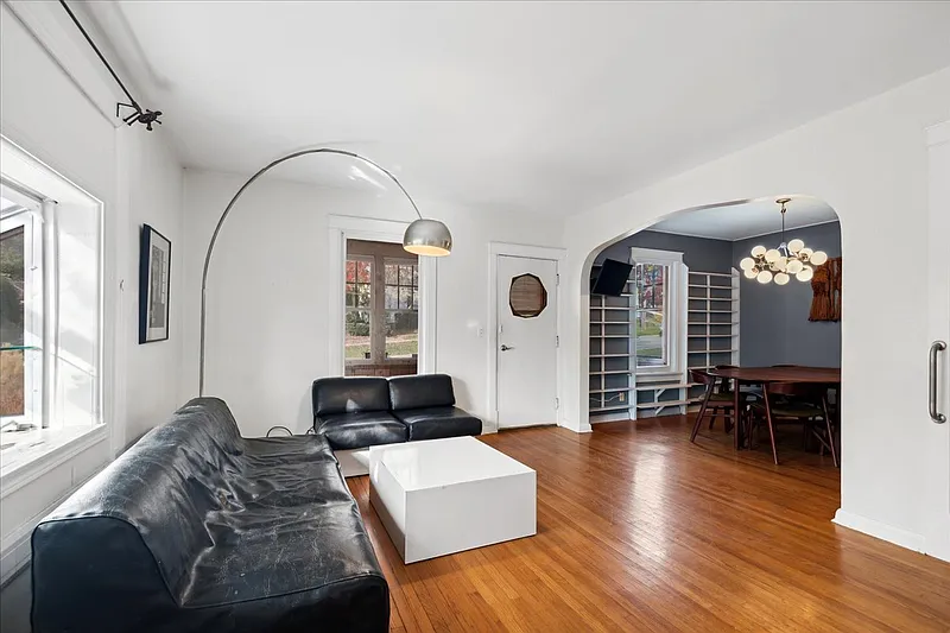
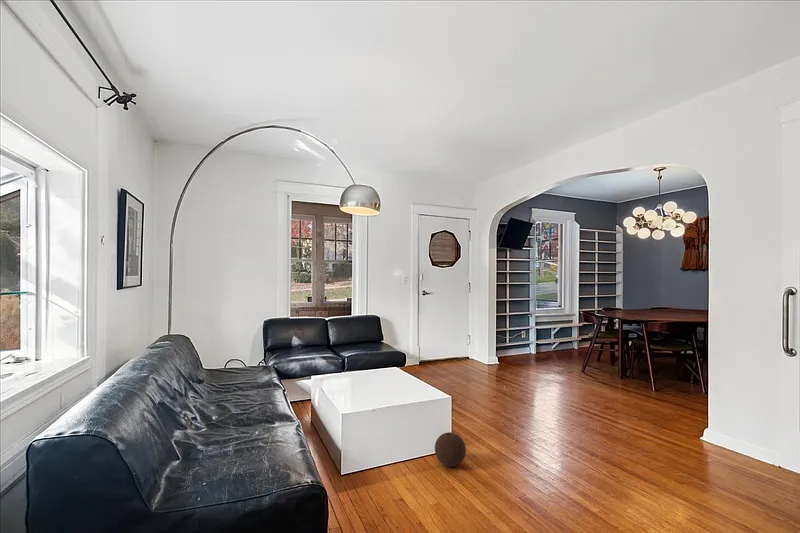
+ ball [434,431,467,468]
